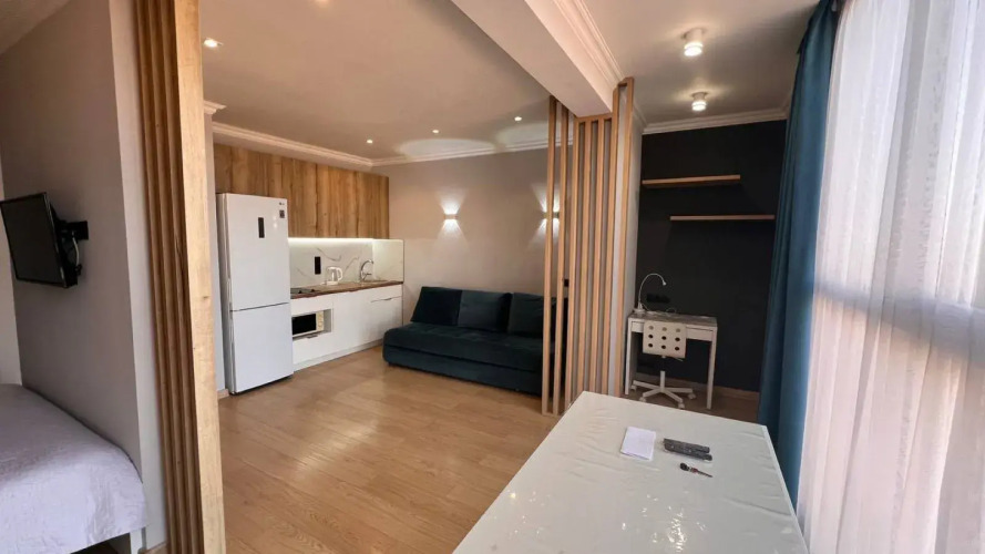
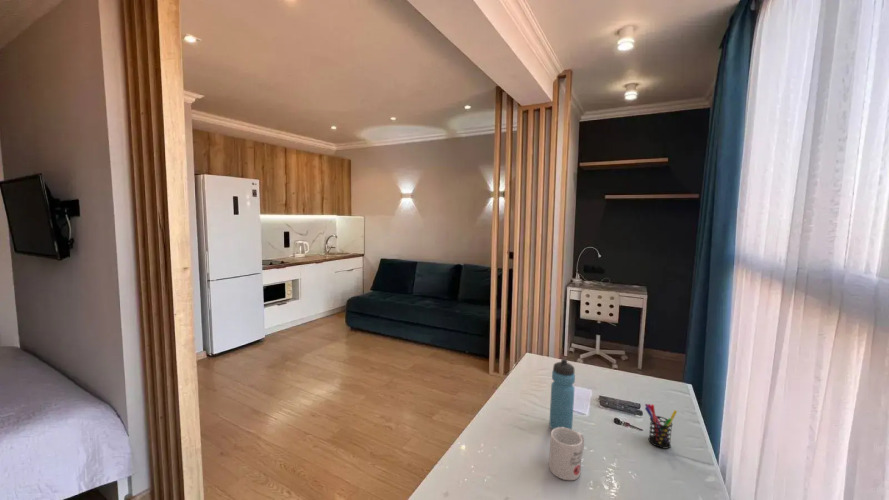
+ water bottle [548,358,576,430]
+ pen holder [644,403,678,449]
+ mug [548,427,585,481]
